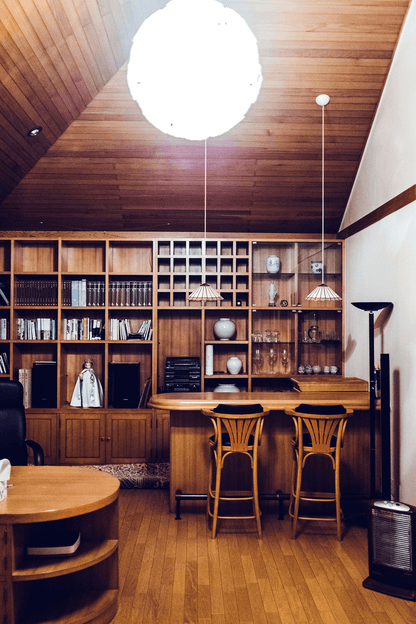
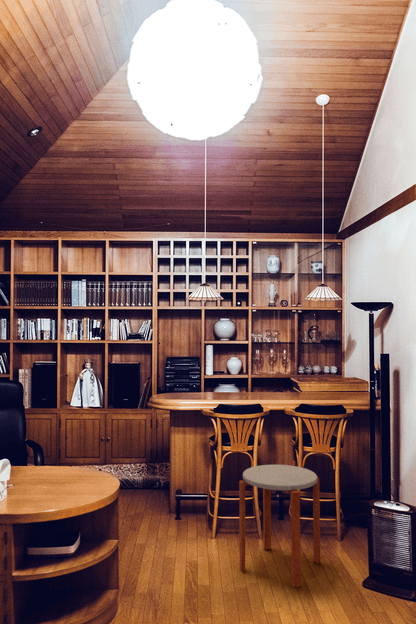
+ side table [238,464,321,588]
